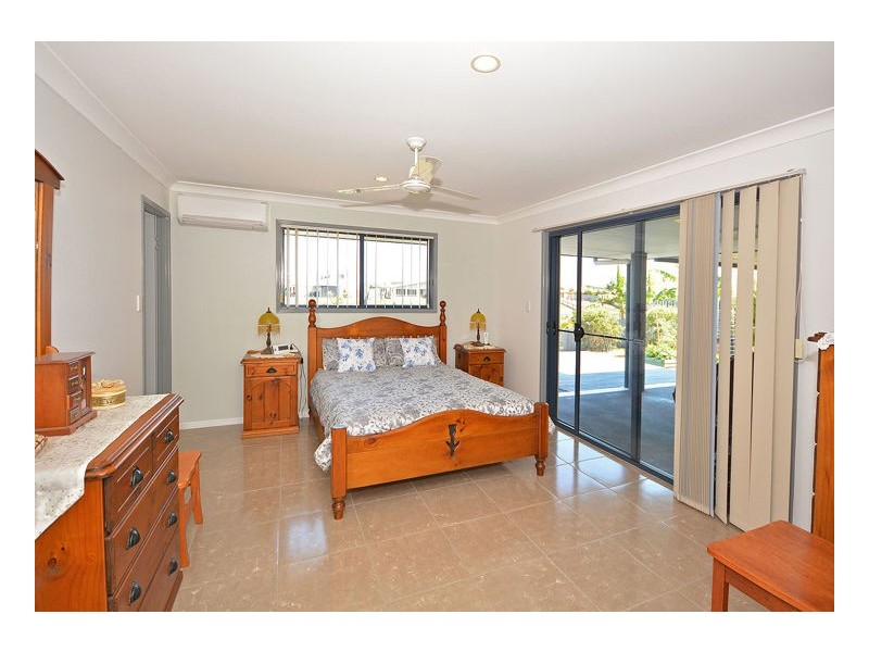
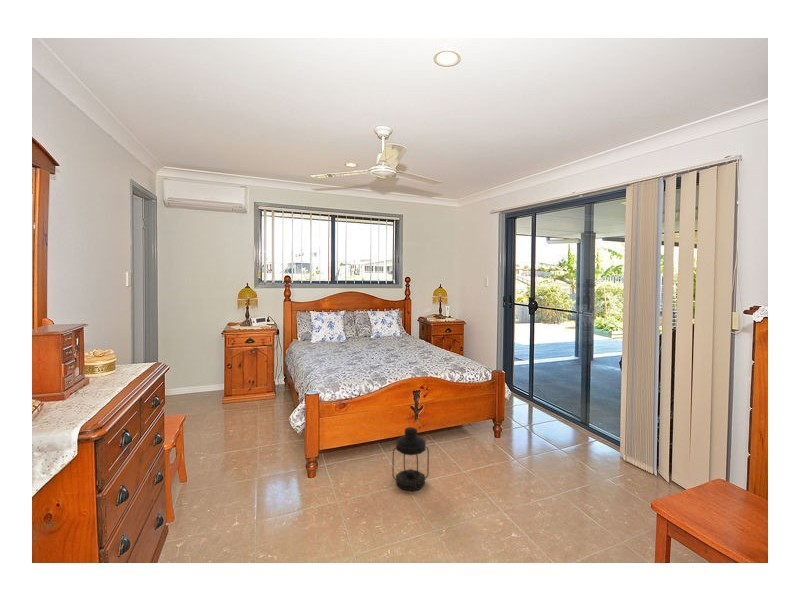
+ lantern [392,426,430,492]
